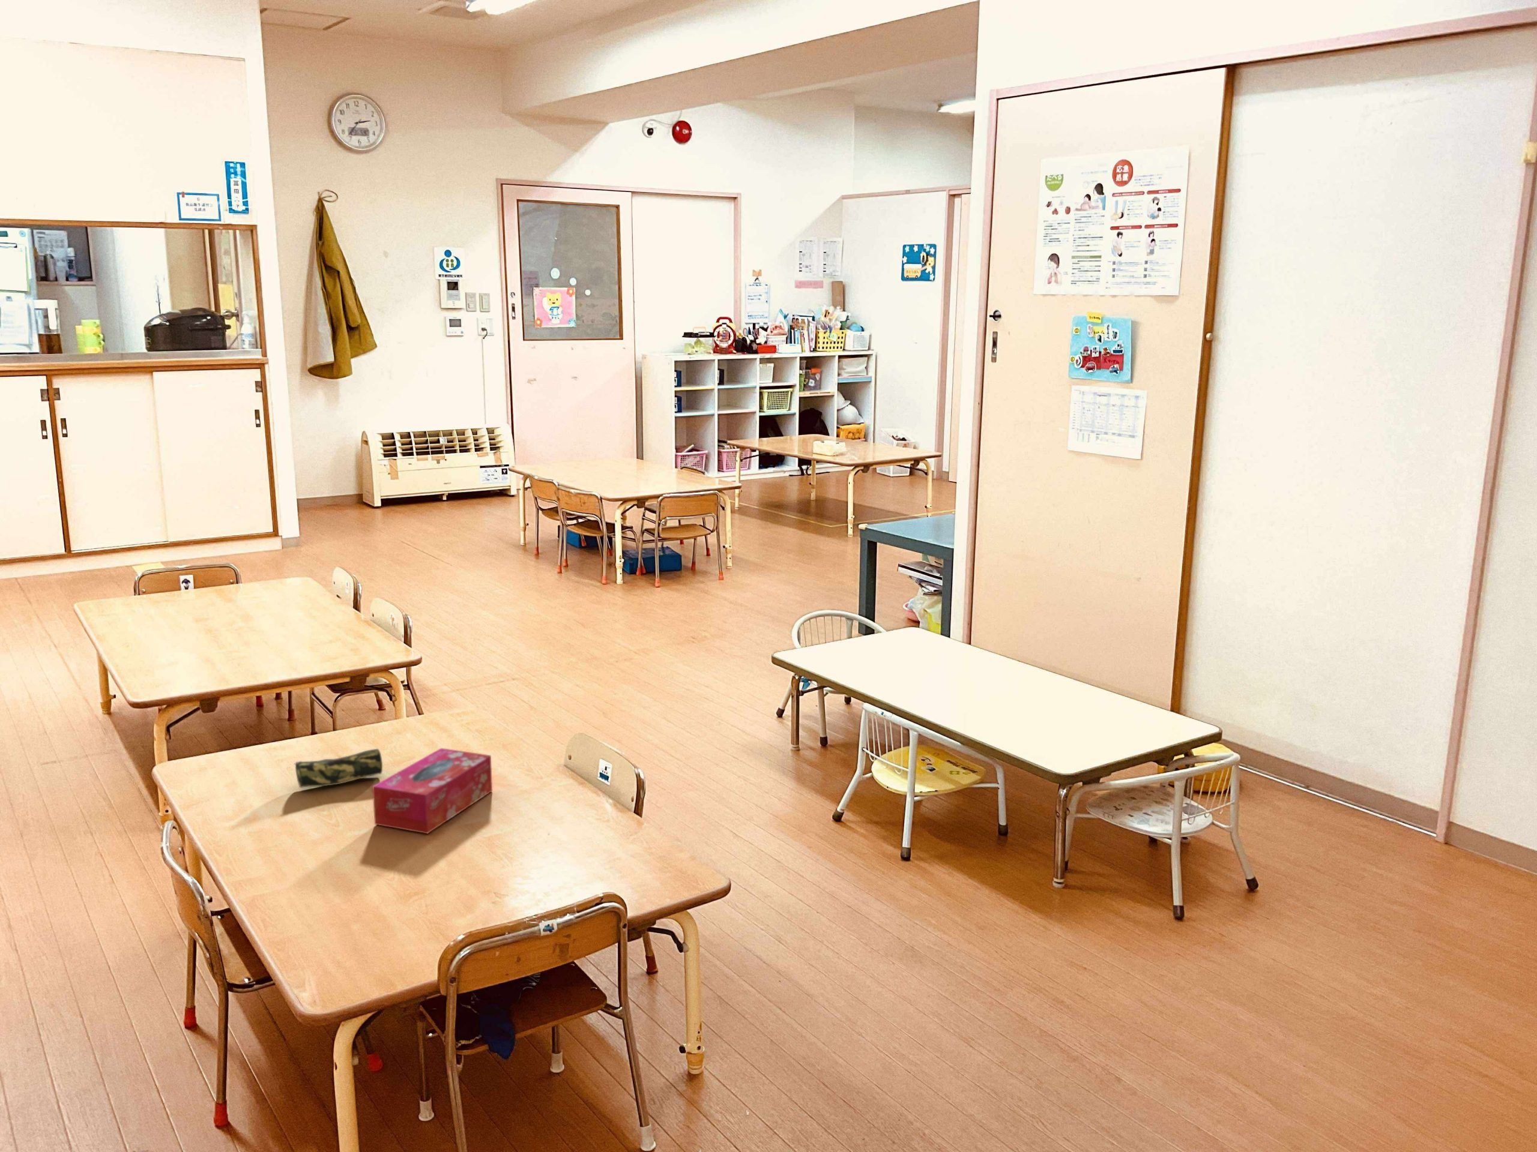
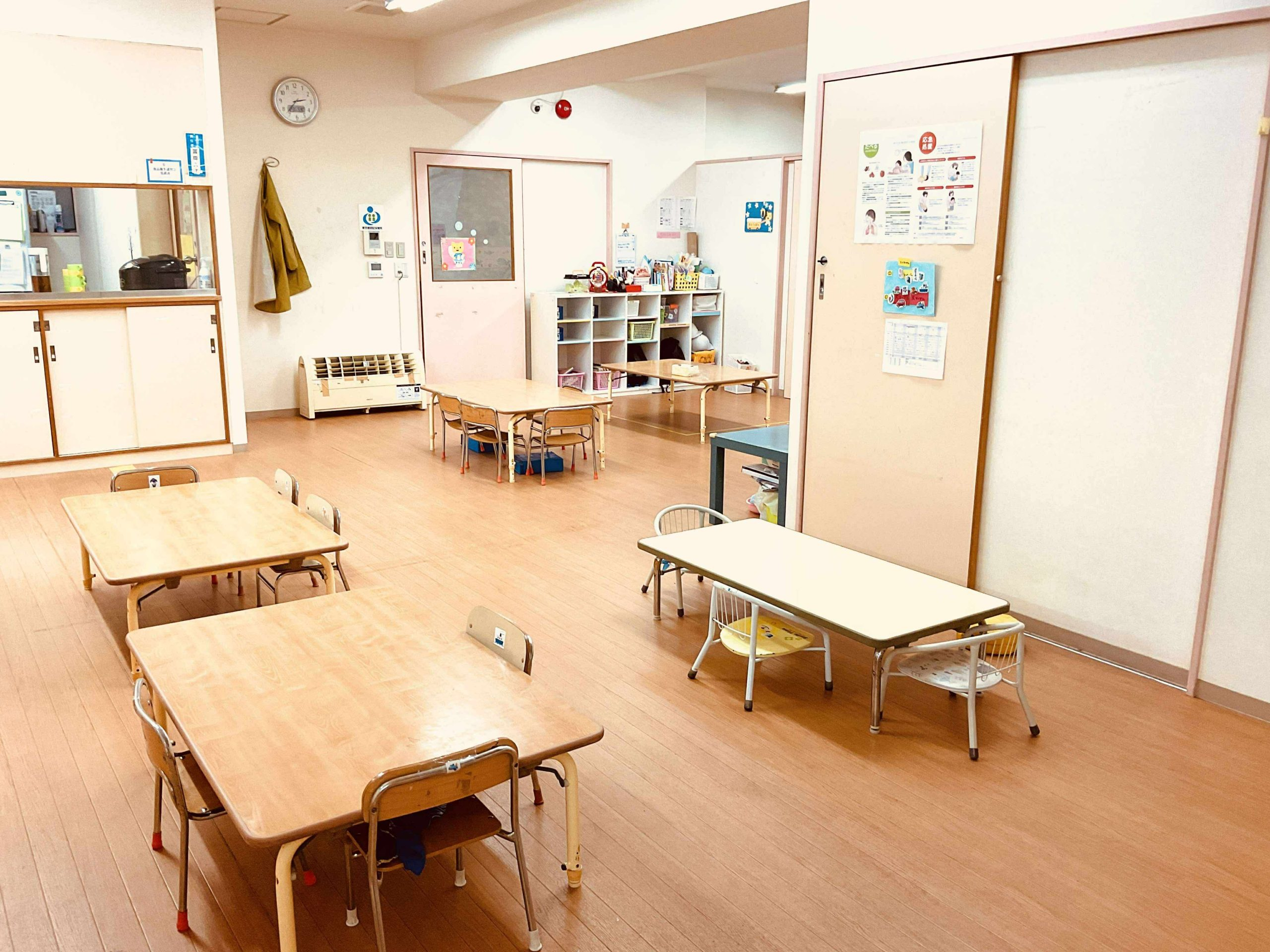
- tissue box [372,748,493,834]
- pencil case [293,748,384,789]
